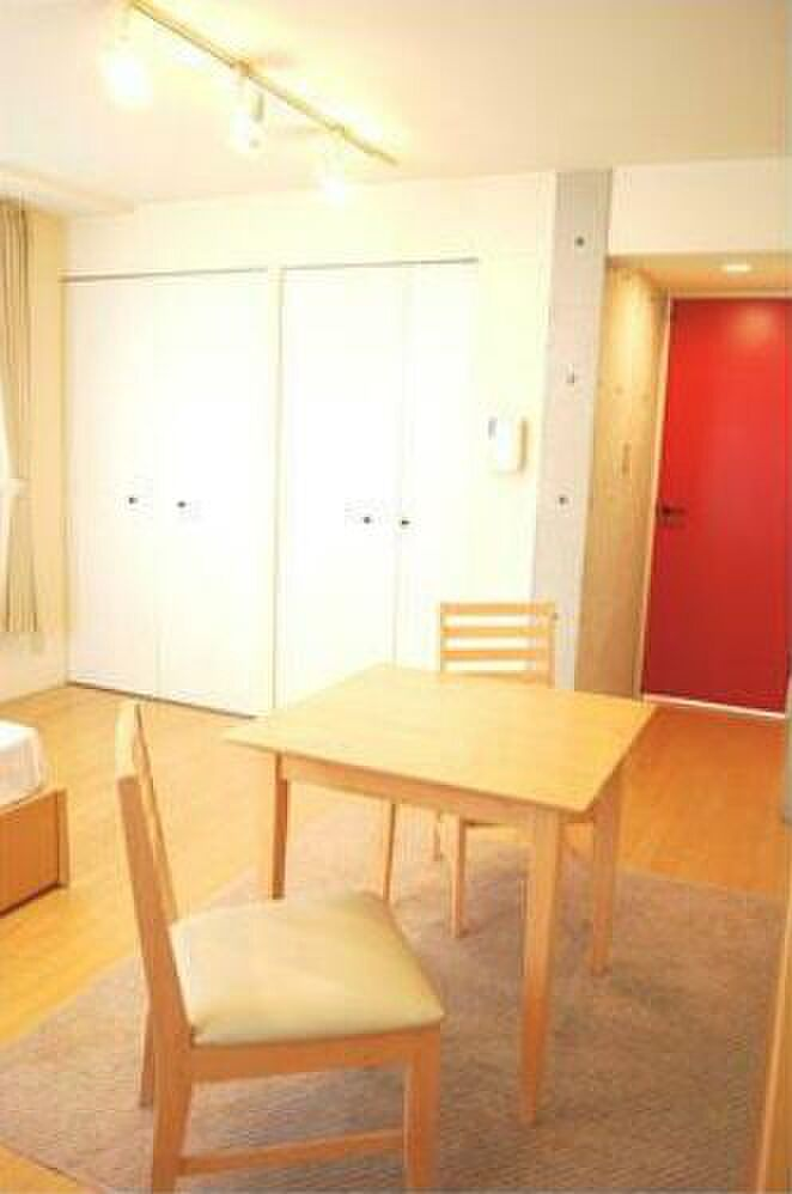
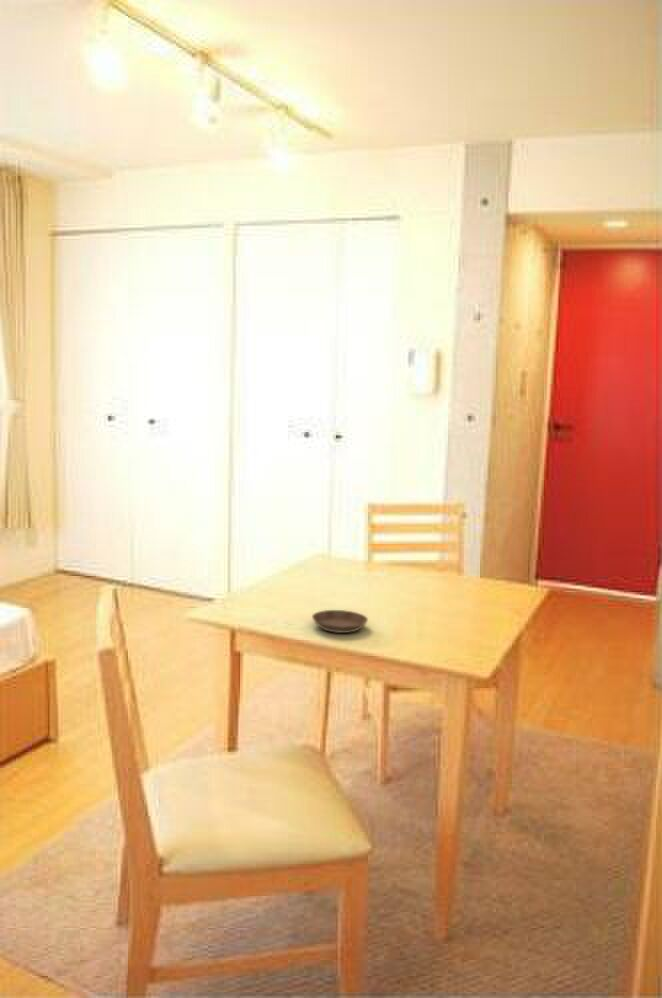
+ saucer [311,609,369,634]
